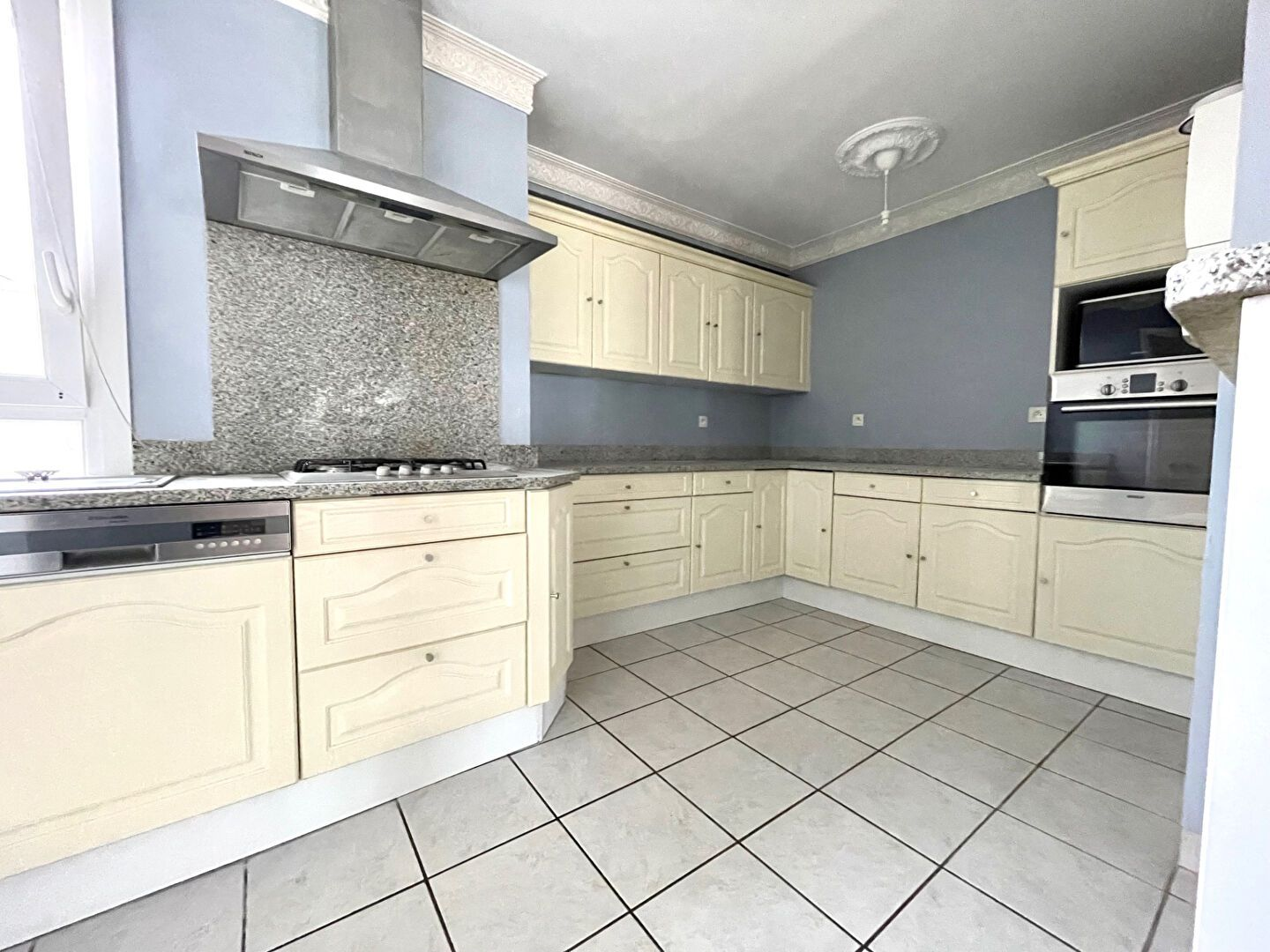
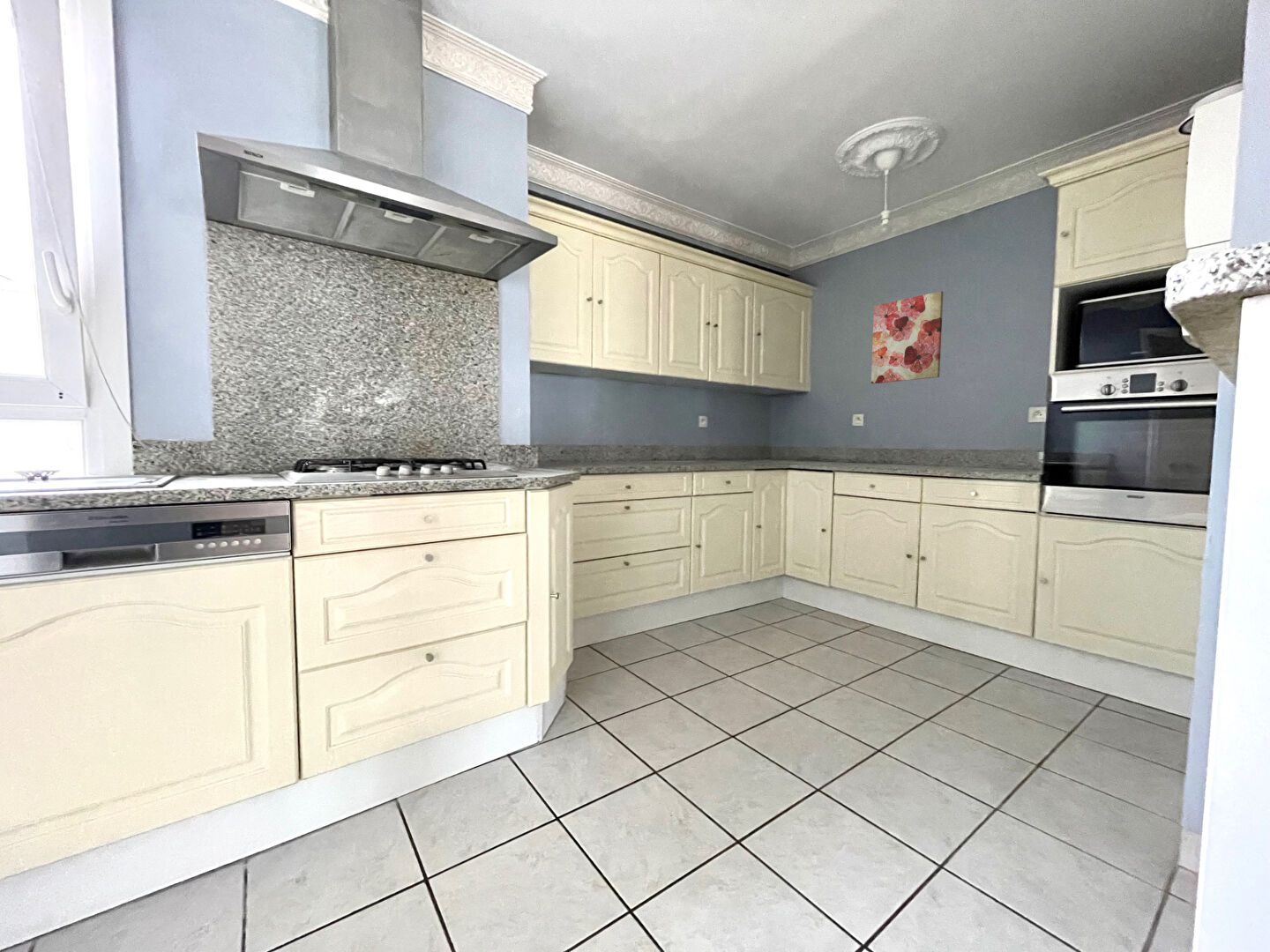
+ wall art [870,290,944,384]
